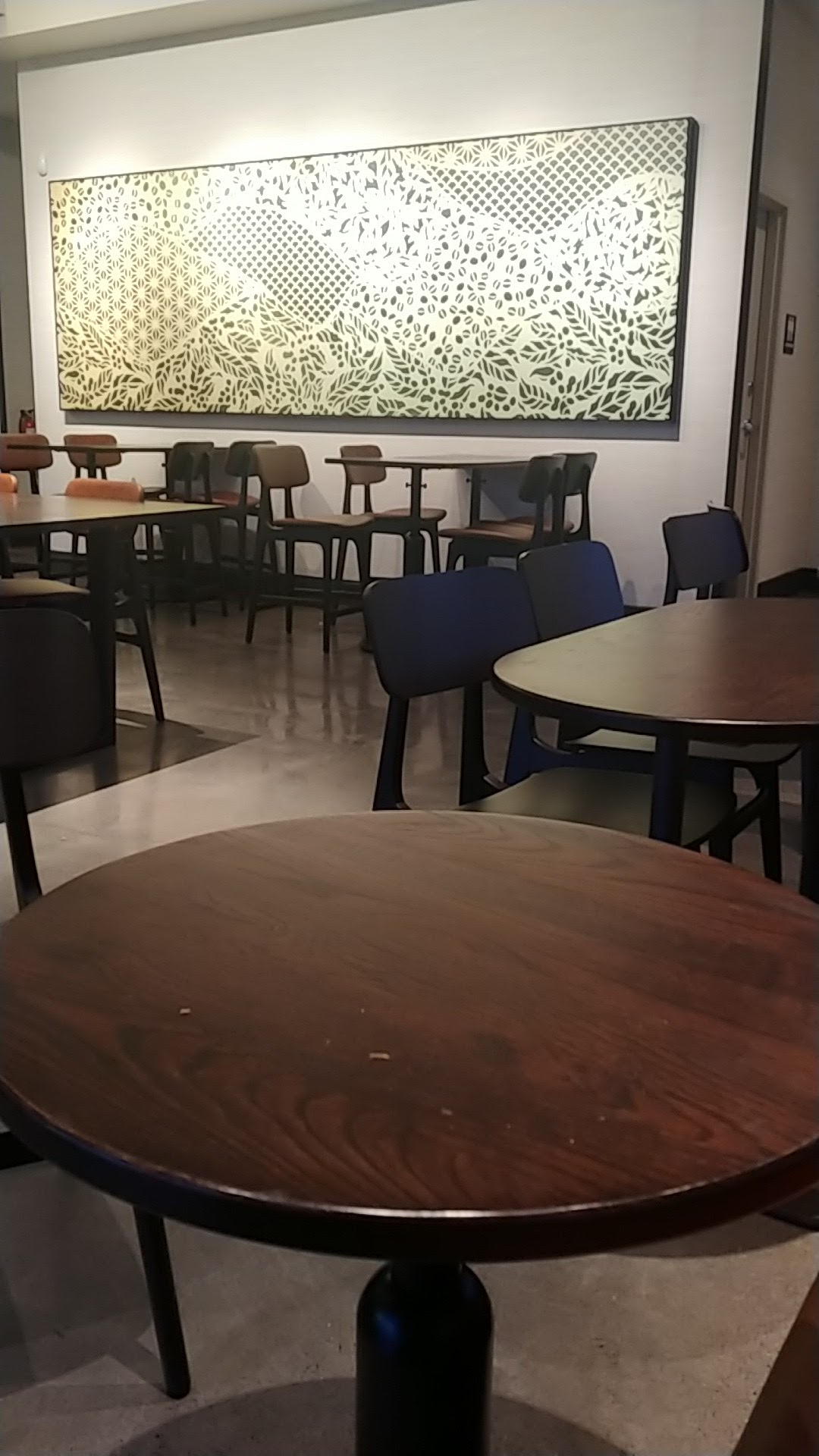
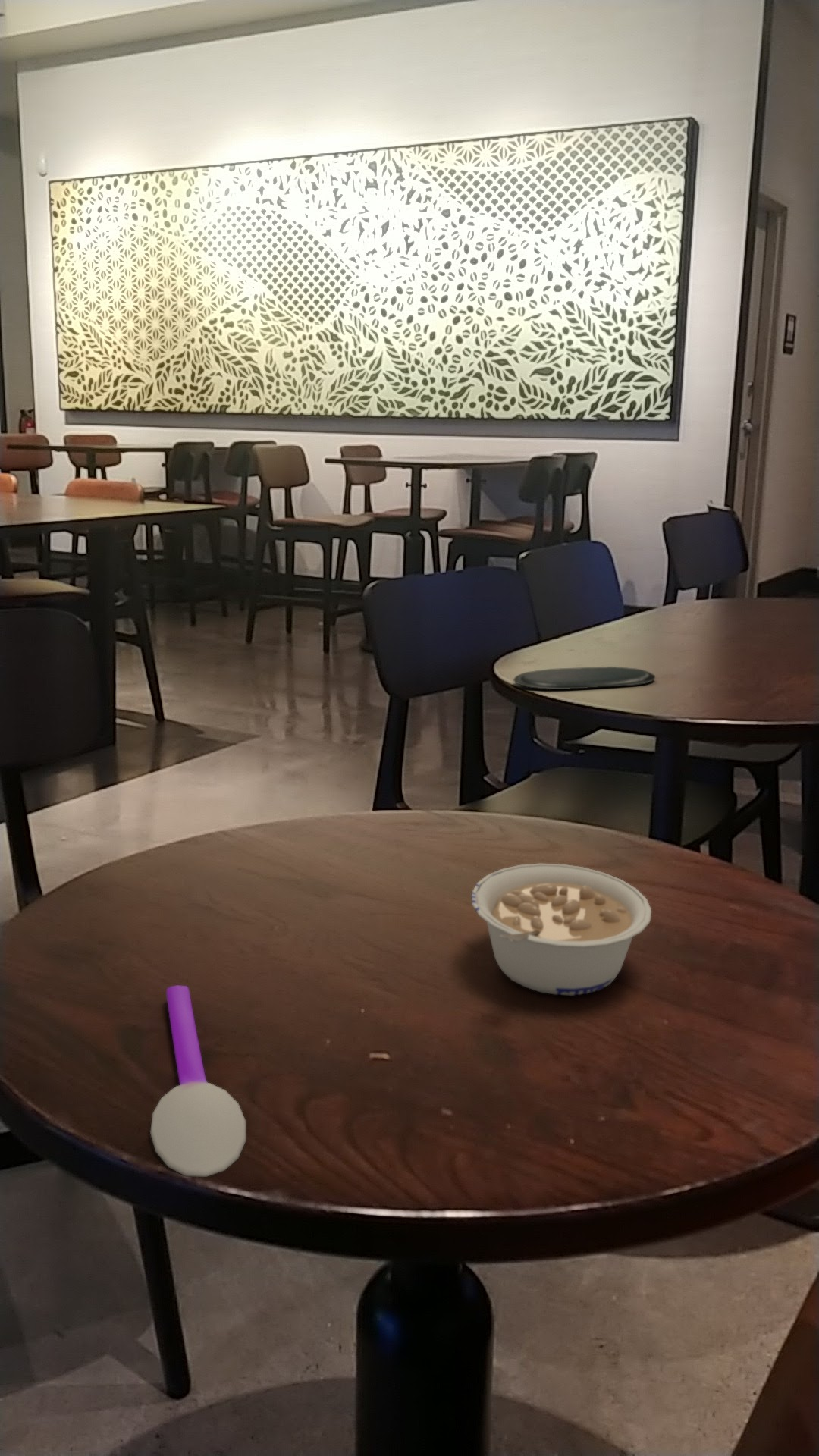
+ spoon [149,984,246,1178]
+ legume [471,863,652,996]
+ oval tray [513,666,656,690]
